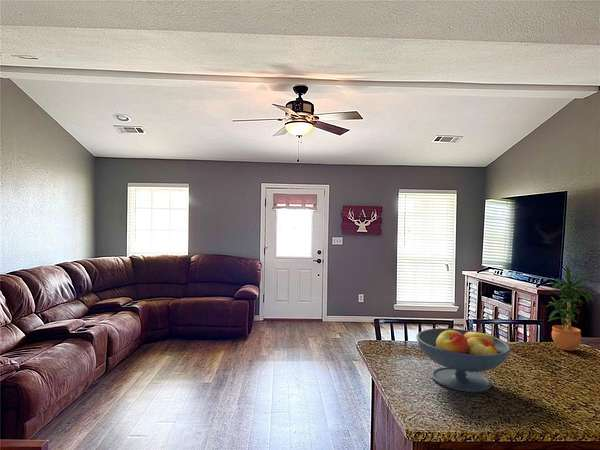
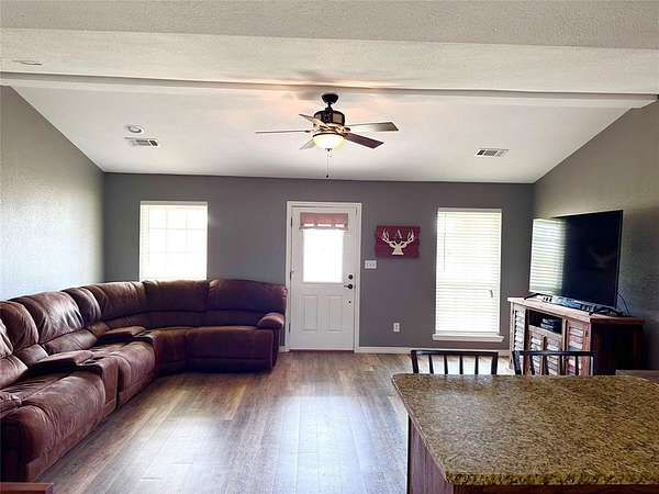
- fruit bowl [415,327,512,393]
- potted plant [545,264,595,352]
